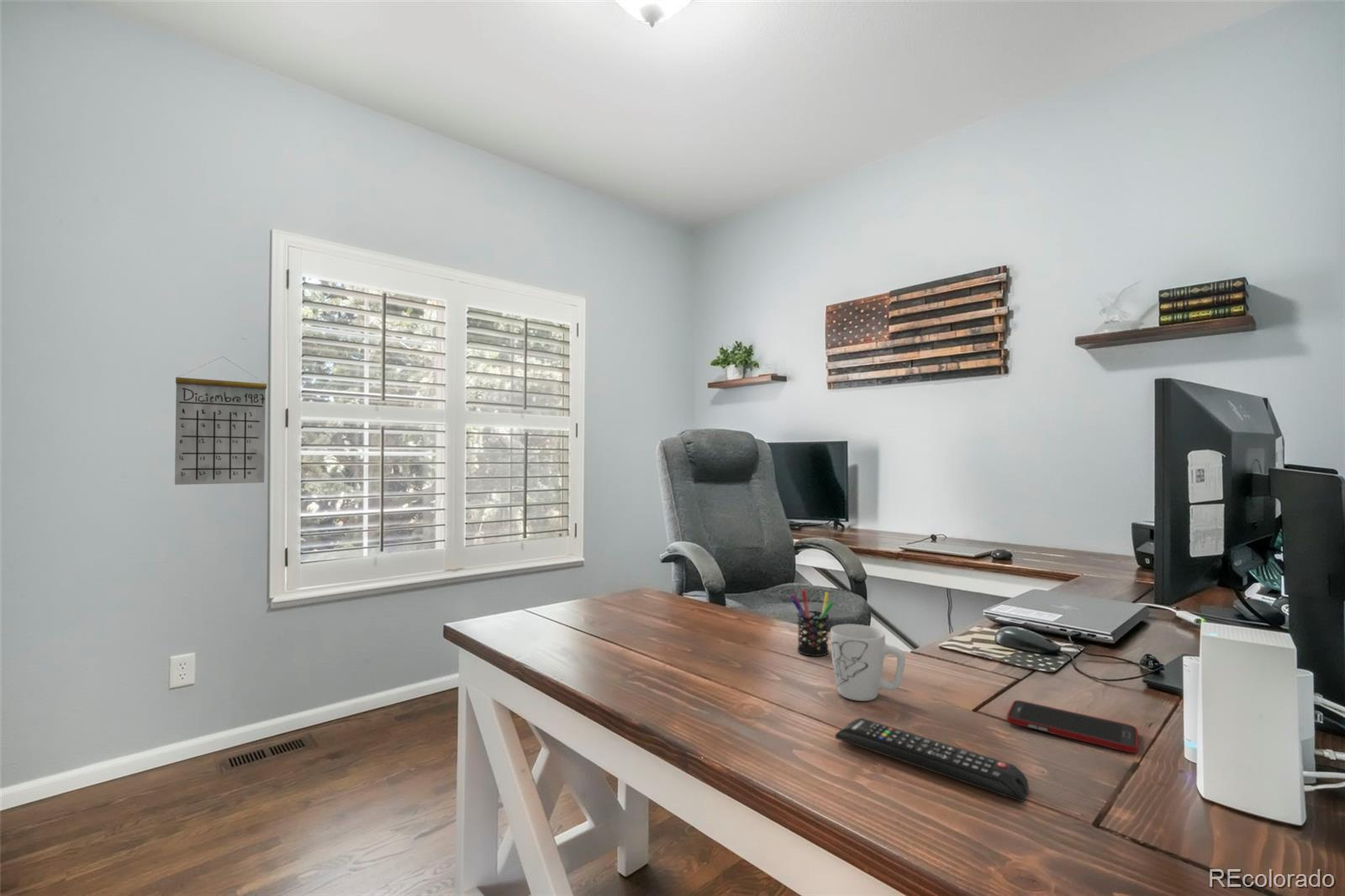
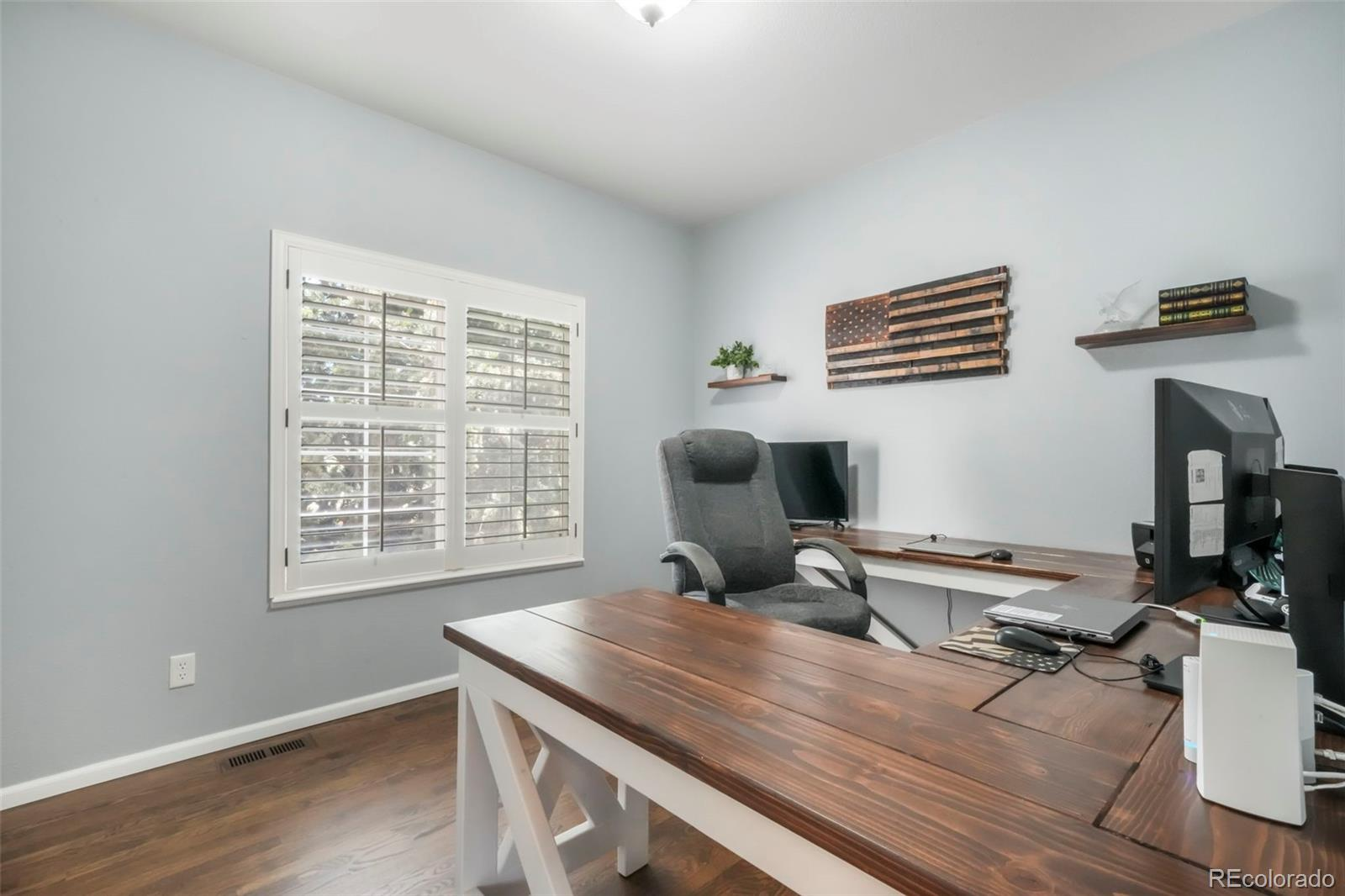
- cell phone [1006,699,1139,754]
- calendar [174,356,267,486]
- pen holder [789,589,834,657]
- mug [830,623,906,702]
- remote control [835,717,1030,803]
